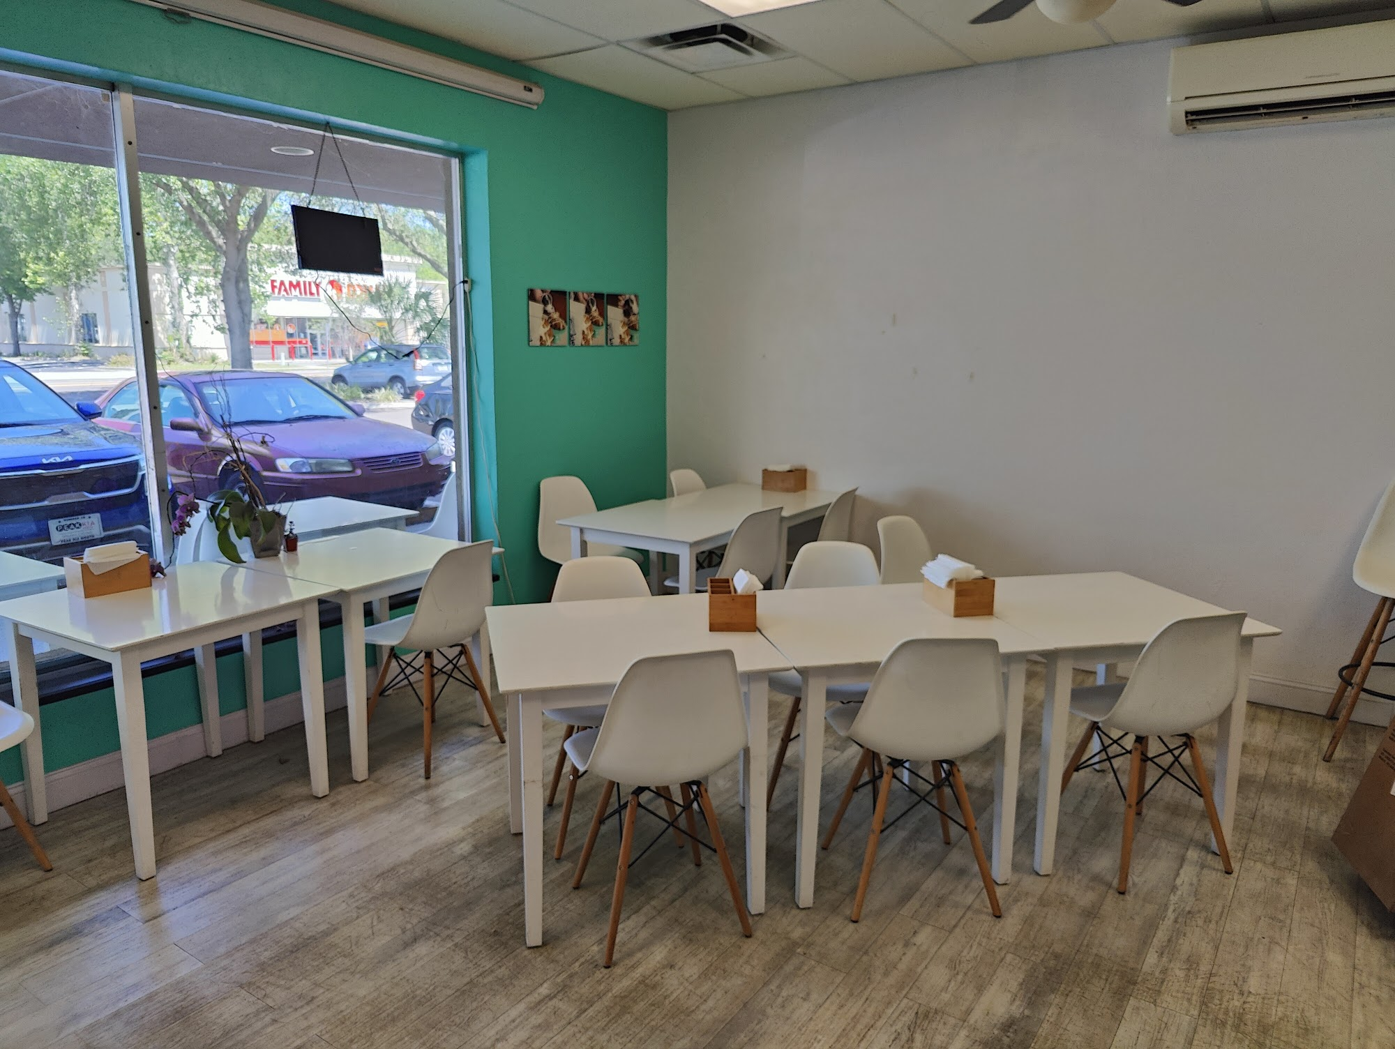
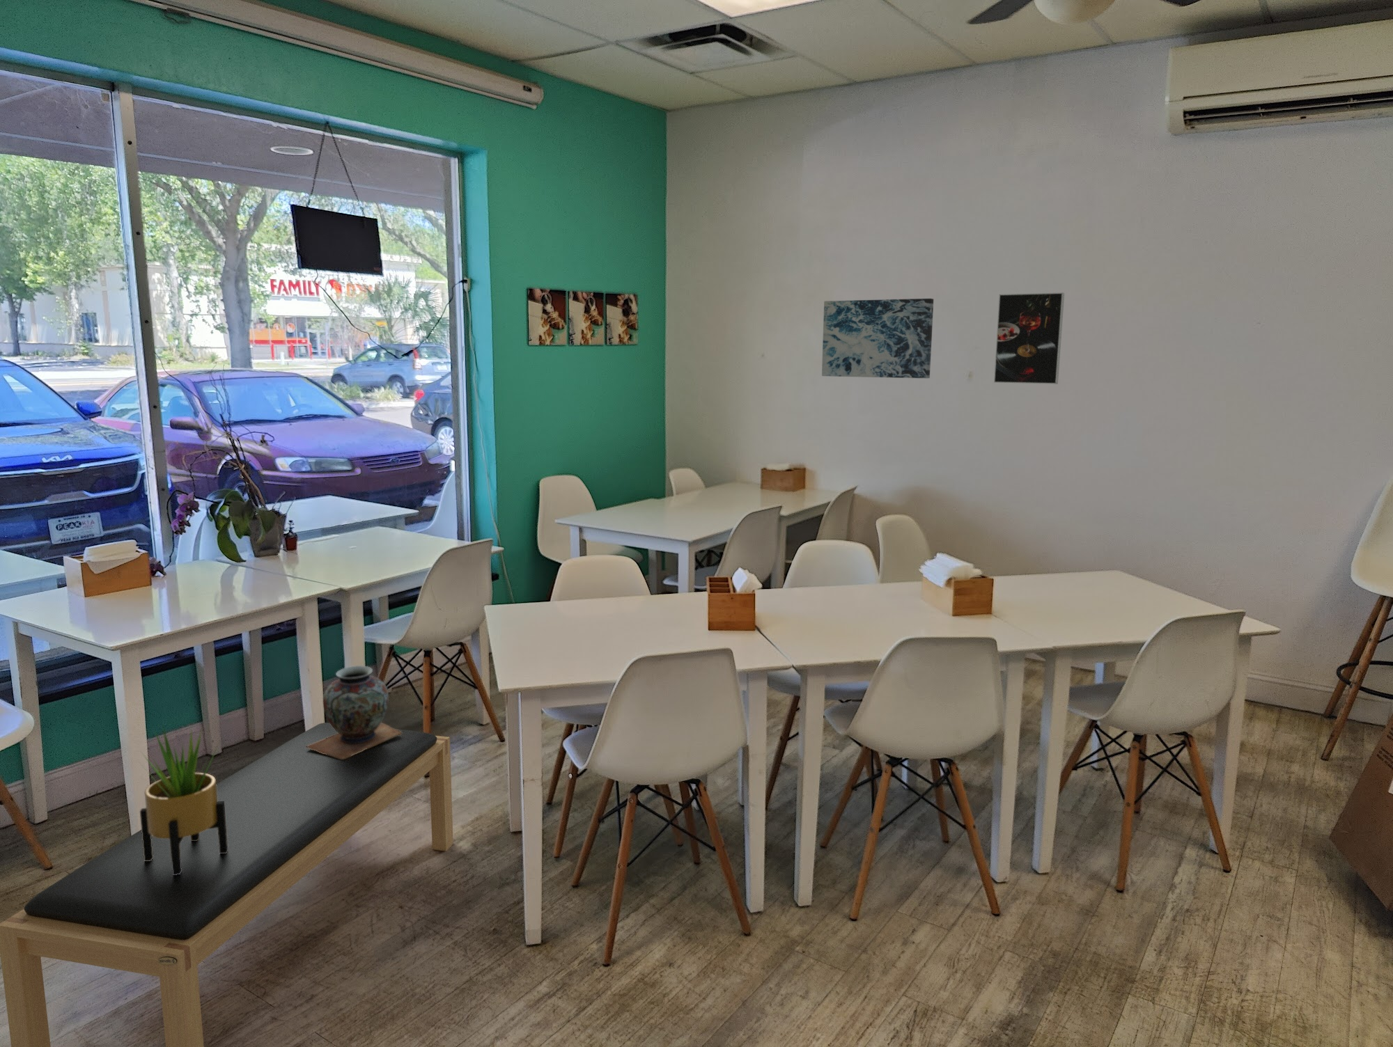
+ potted plant [138,724,228,875]
+ decorative vase [307,664,402,760]
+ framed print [994,291,1065,385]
+ bench [0,721,454,1047]
+ wall art [821,298,934,378]
